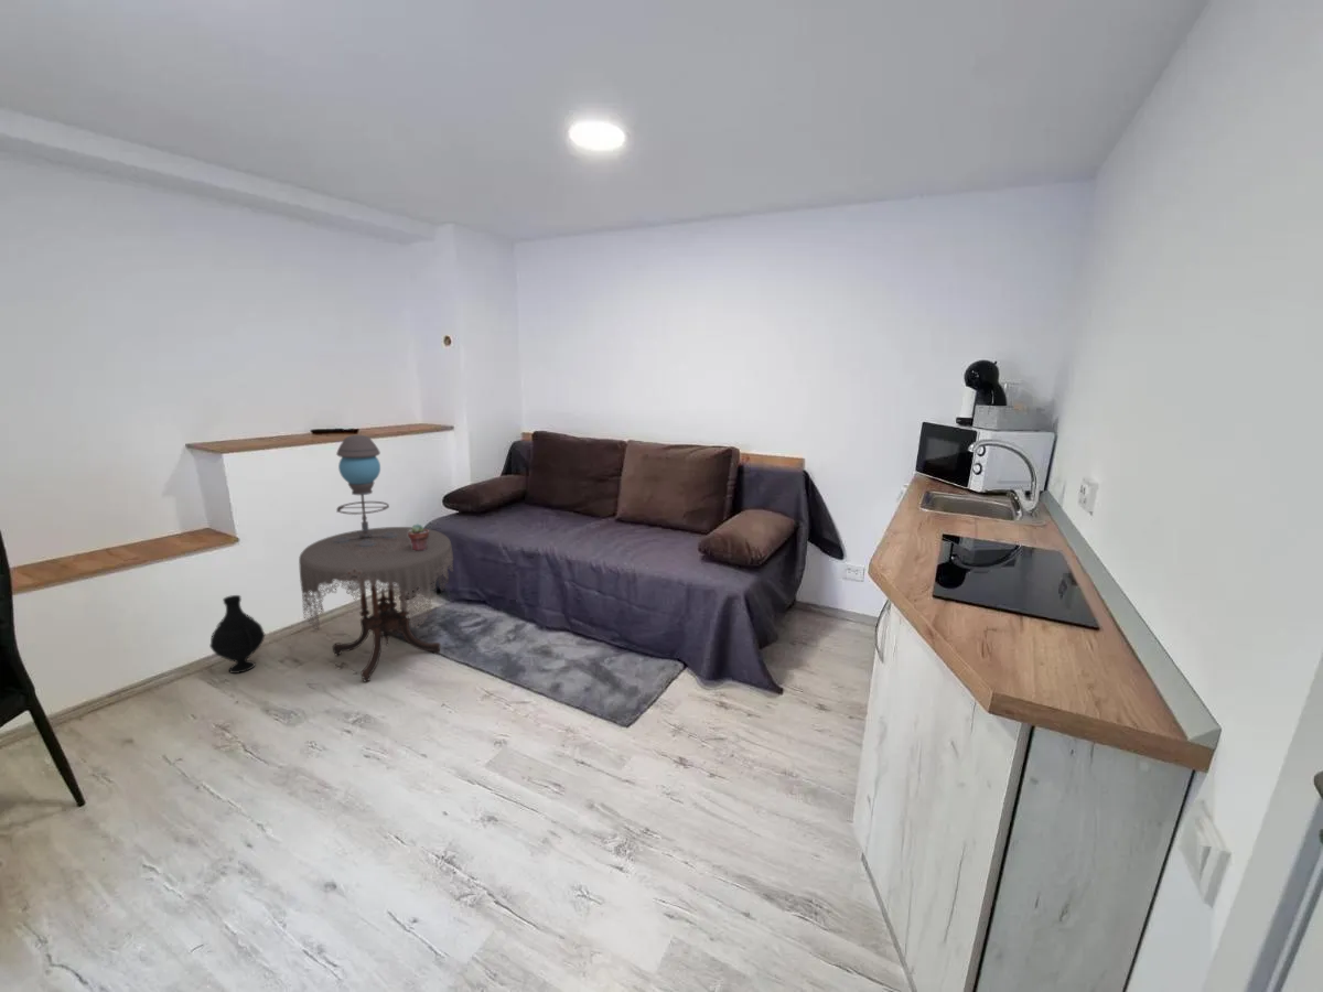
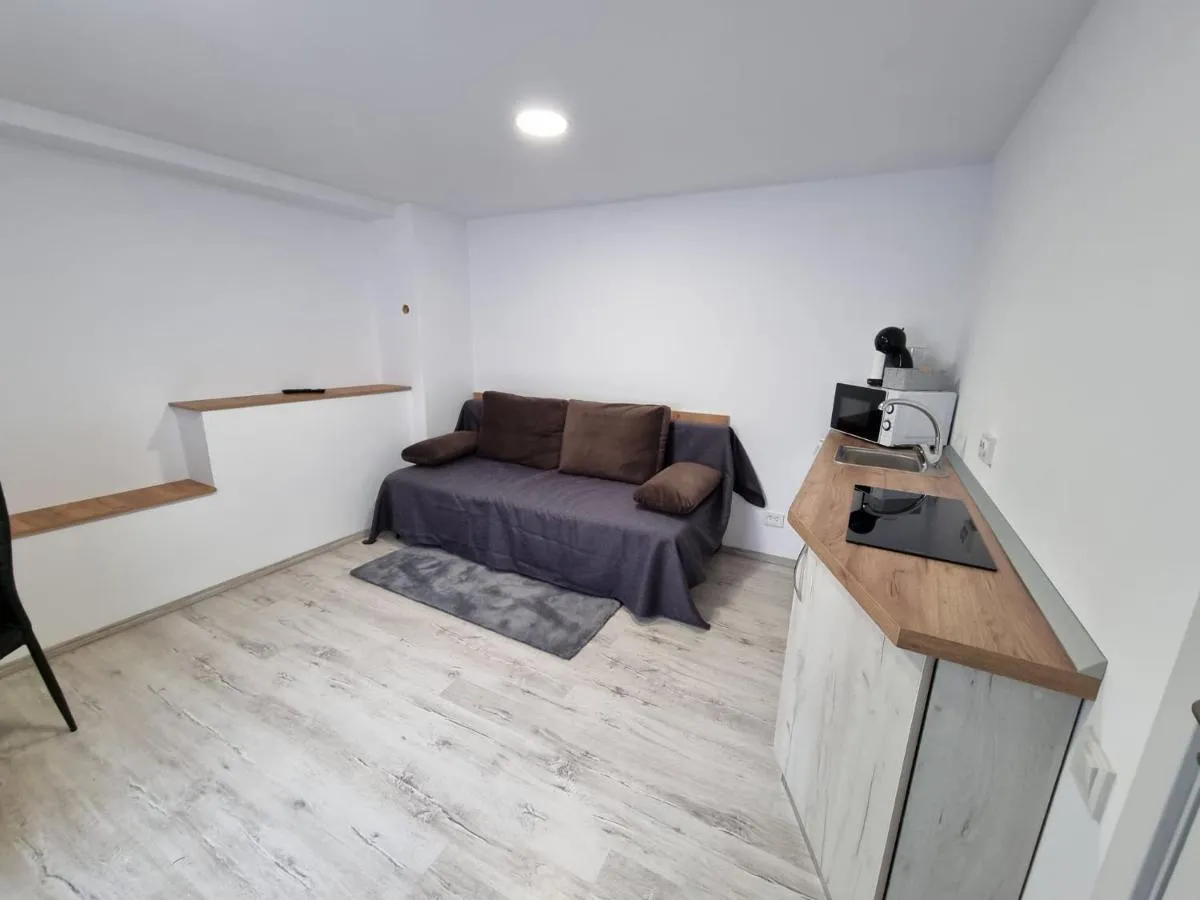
- vase [208,594,266,675]
- side table [298,526,454,683]
- table lamp [333,434,397,547]
- potted succulent [408,524,430,551]
